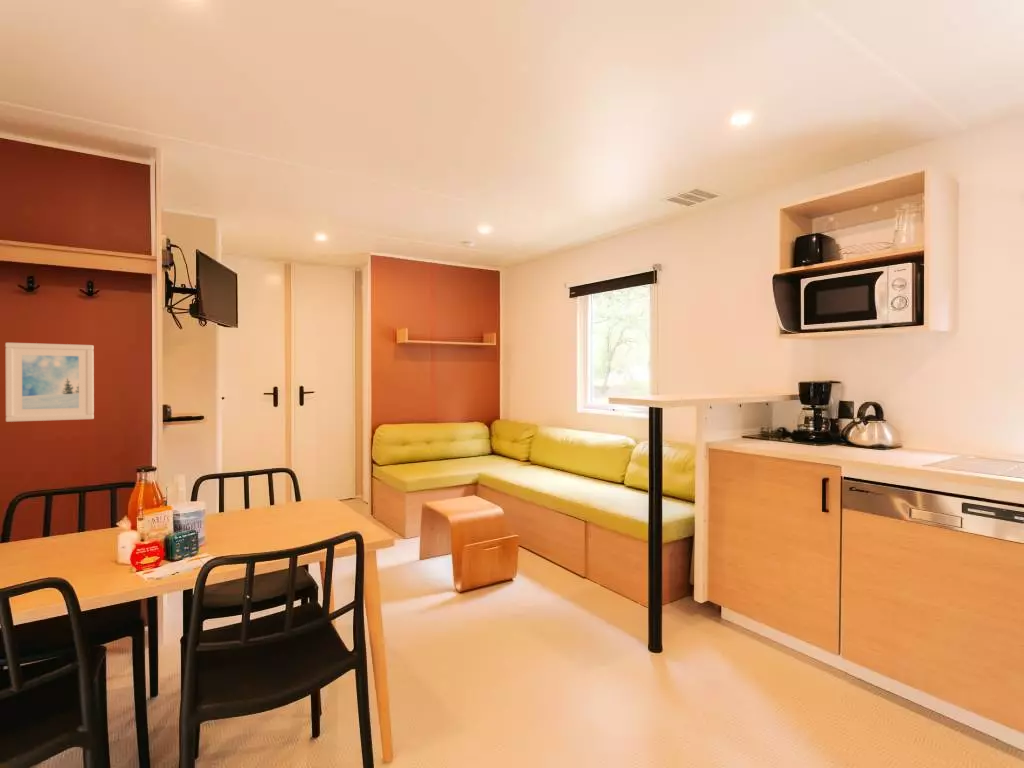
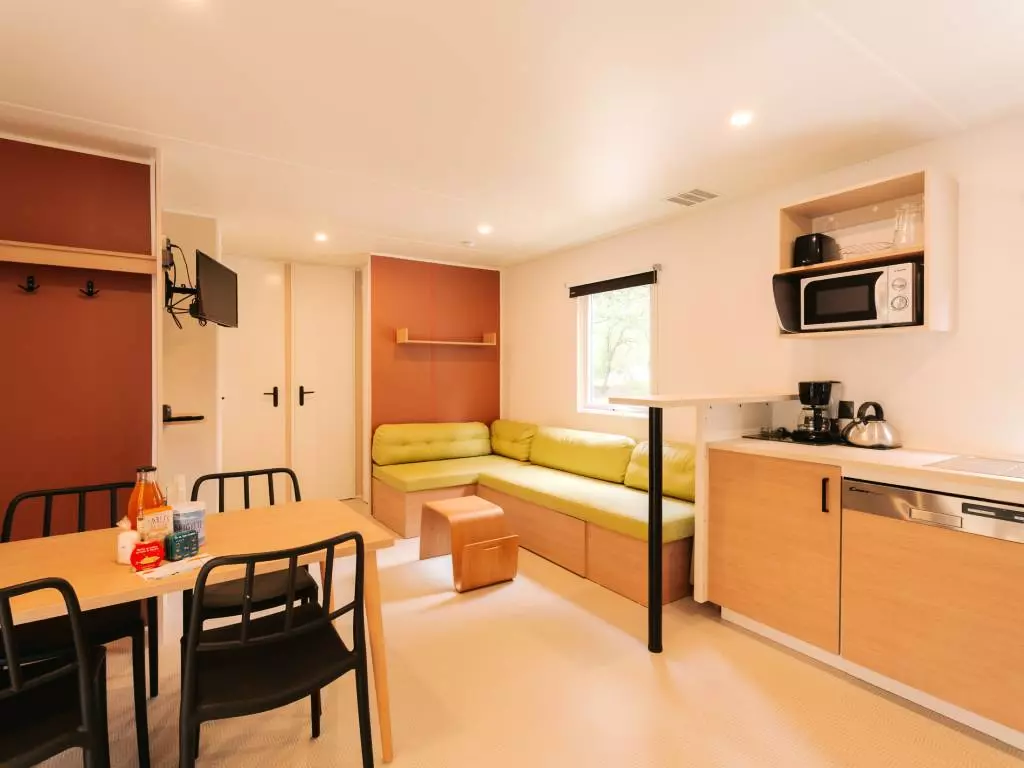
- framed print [4,342,95,423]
